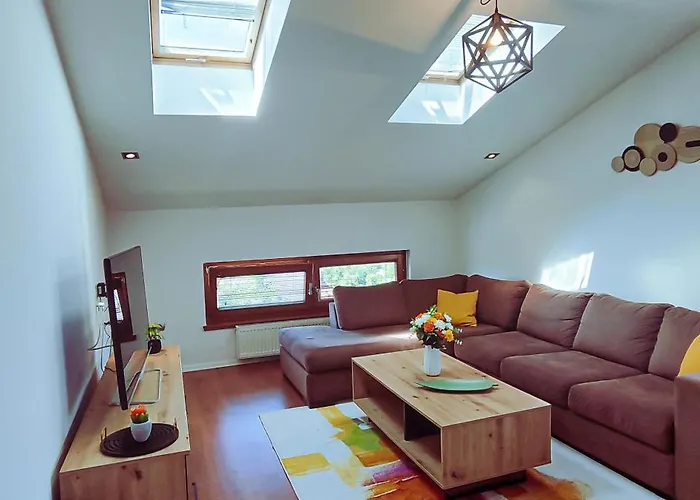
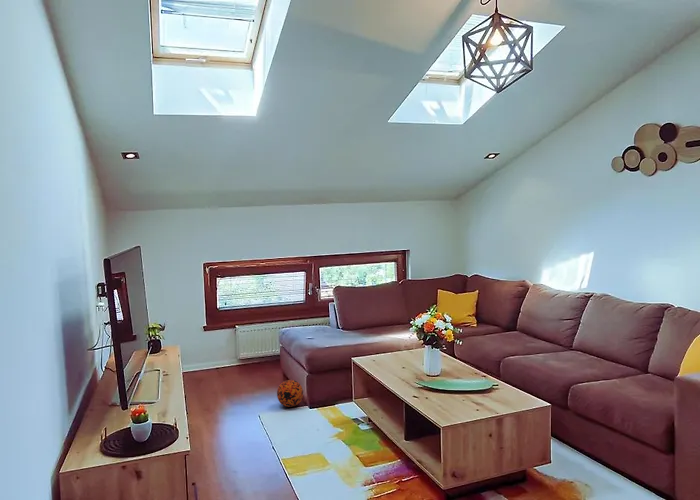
+ decorative ball [276,379,304,408]
